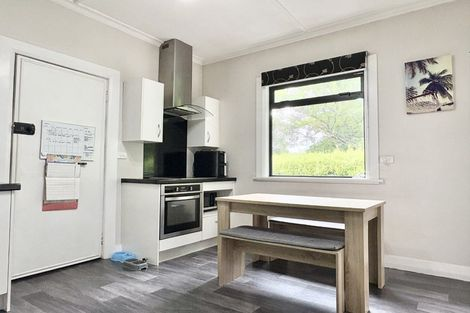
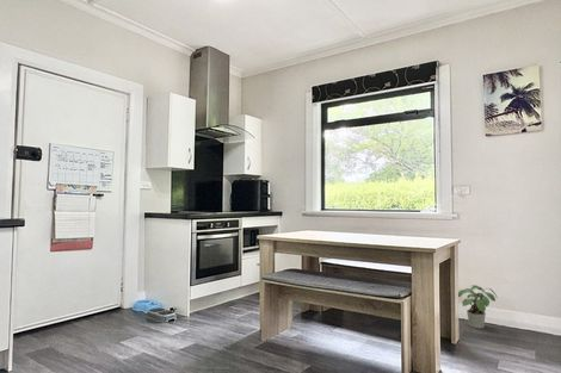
+ potted plant [457,284,499,329]
